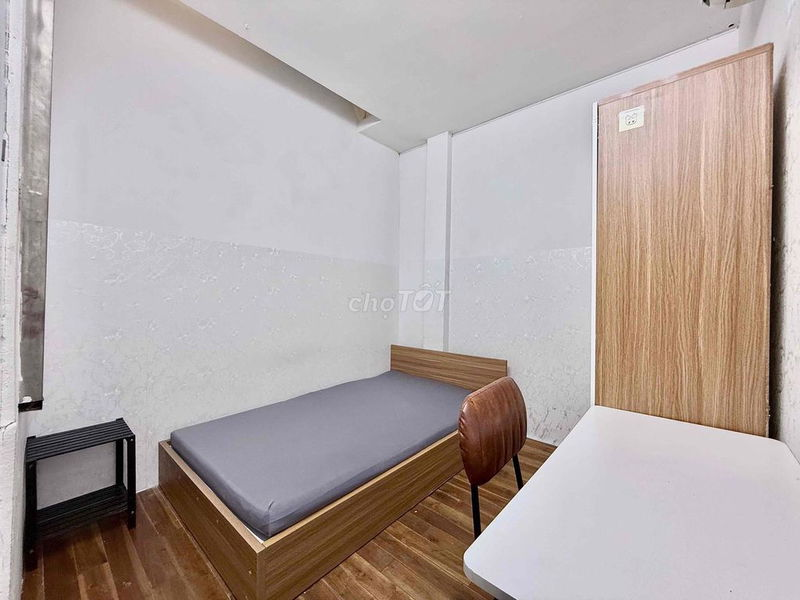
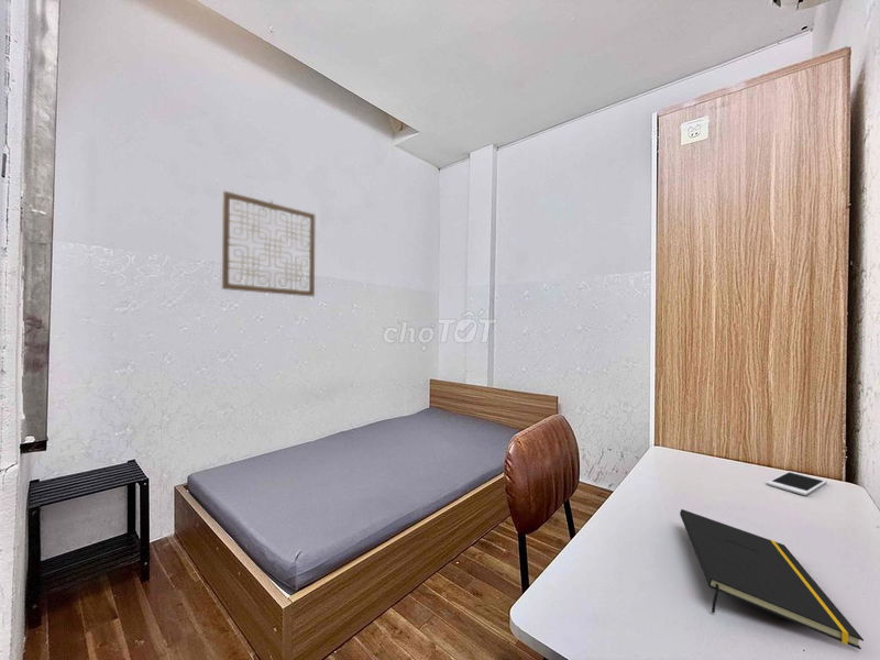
+ wall art [221,189,316,298]
+ notepad [679,508,865,650]
+ cell phone [766,470,828,496]
